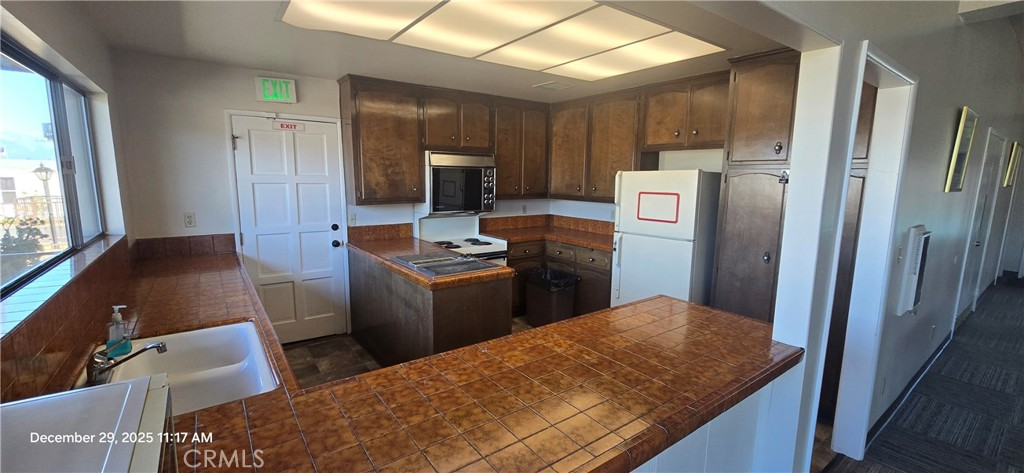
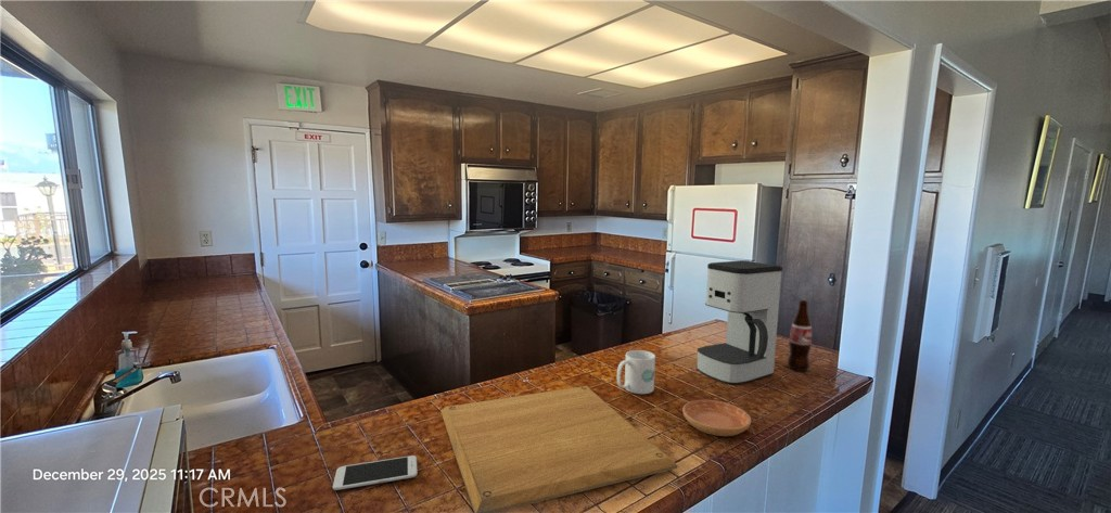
+ chopping board [439,385,678,513]
+ mug [616,349,656,395]
+ smartphone [332,454,419,491]
+ bottle [787,299,813,372]
+ coffee maker [695,259,783,386]
+ saucer [681,399,752,437]
